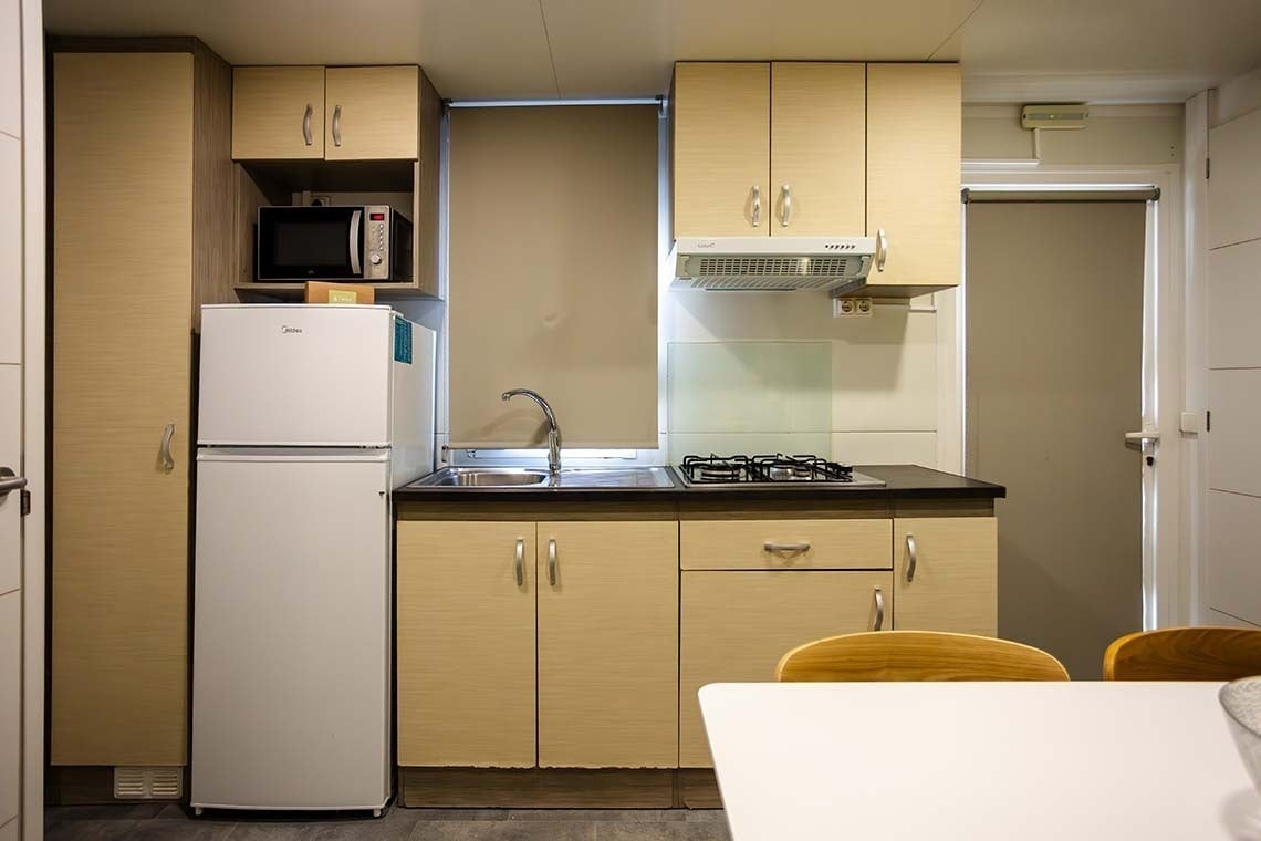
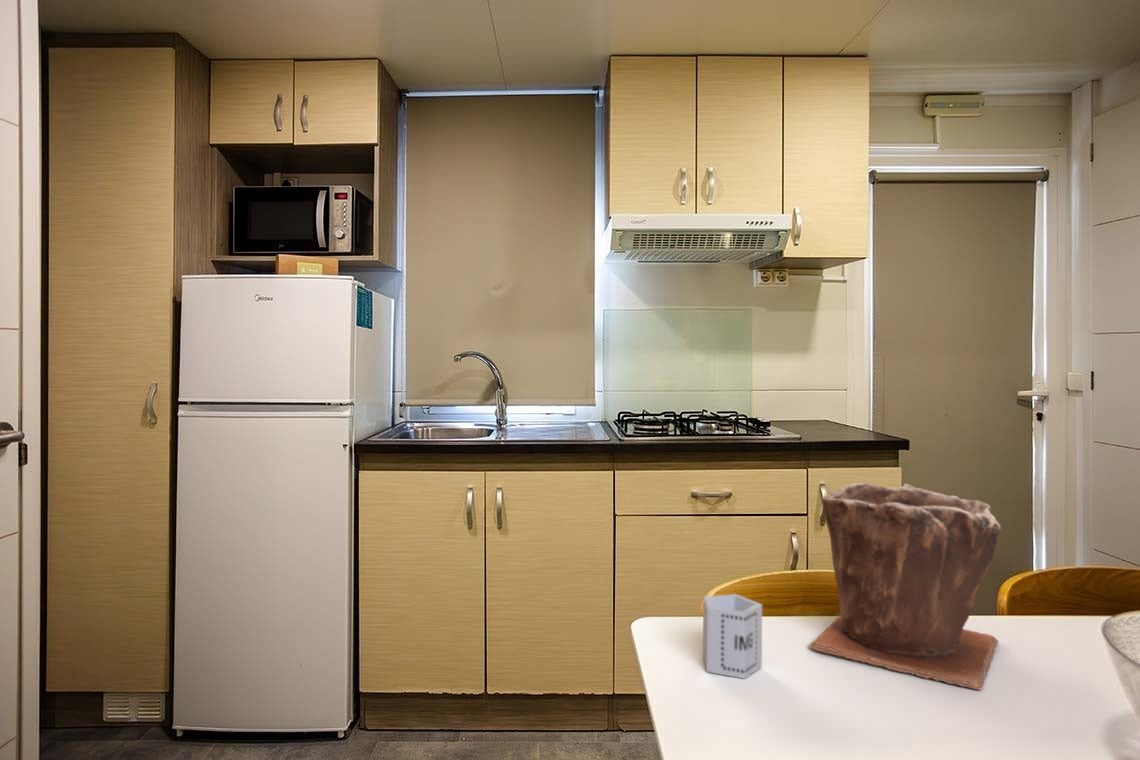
+ cup [702,593,763,680]
+ plant pot [808,482,1002,691]
